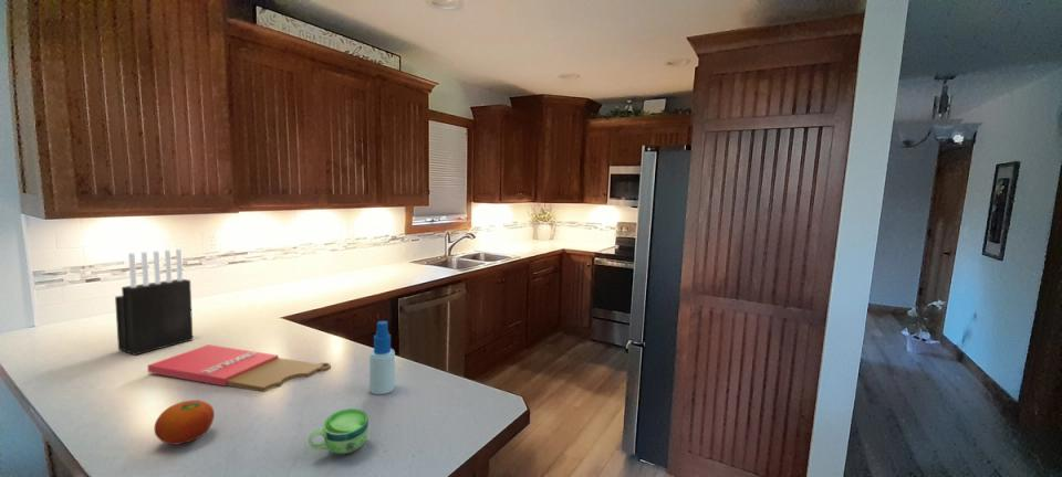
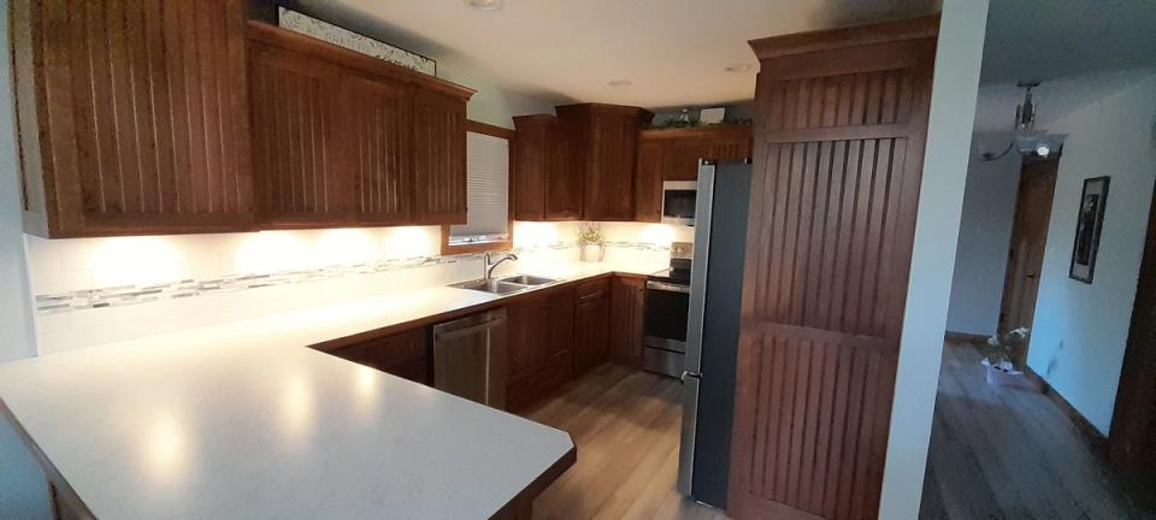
- cup [308,407,369,456]
- knife block [114,248,194,357]
- spray bottle [368,320,396,395]
- cutting board [147,343,332,393]
- fruit [154,399,216,446]
